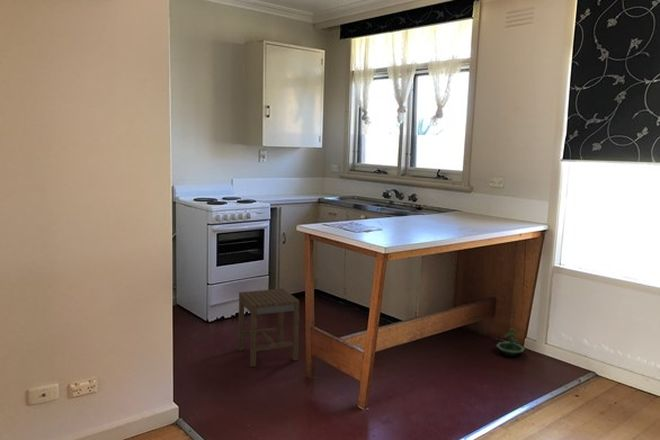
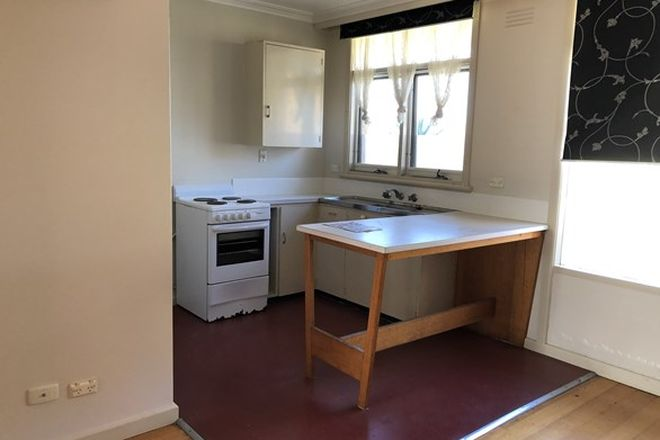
- stool [237,288,301,368]
- terrarium [495,327,526,357]
